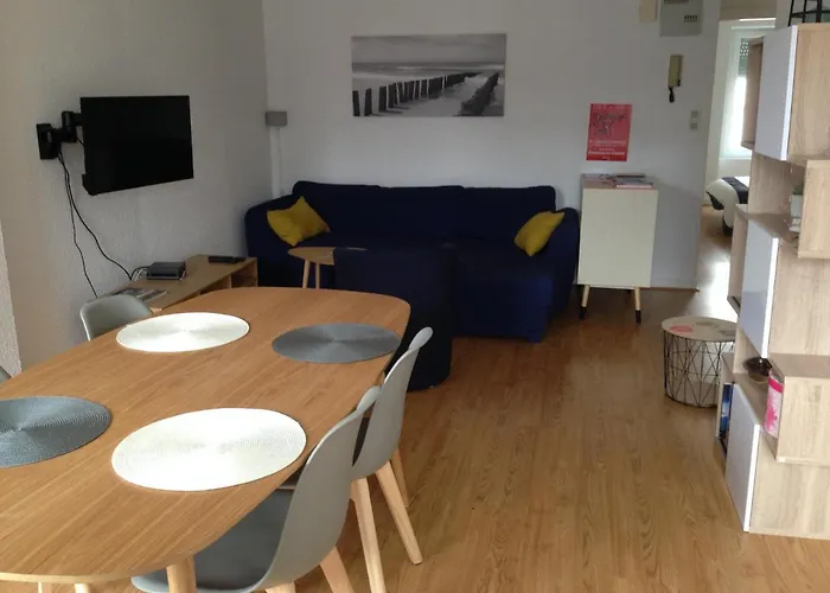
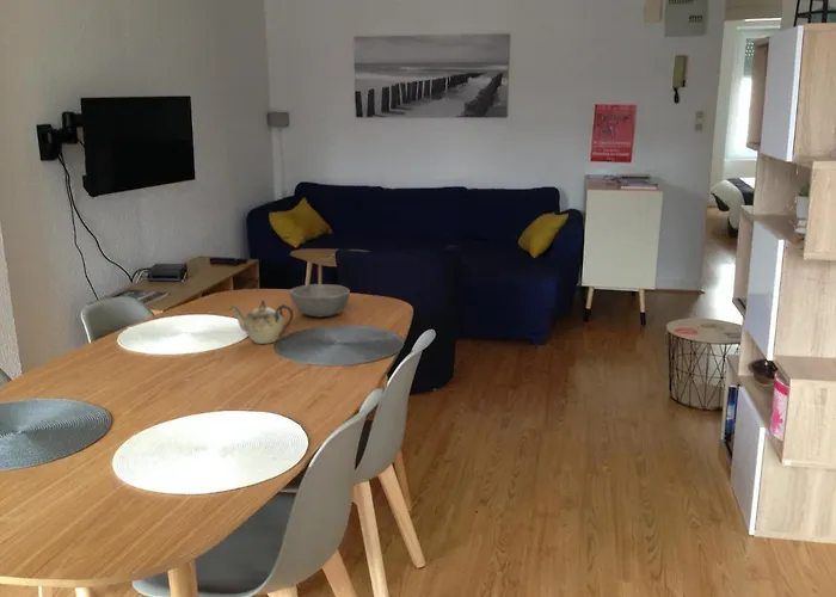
+ bowl [289,283,351,319]
+ teapot [228,298,294,345]
